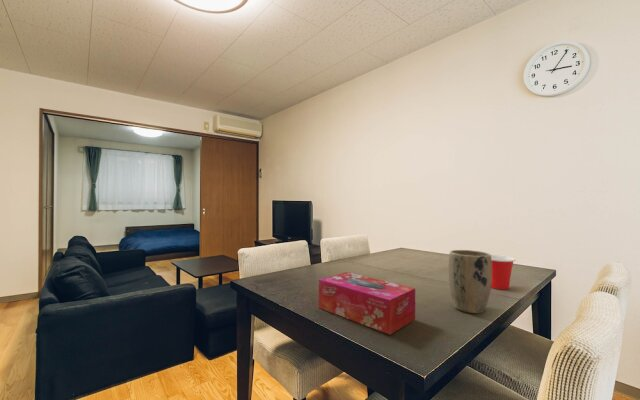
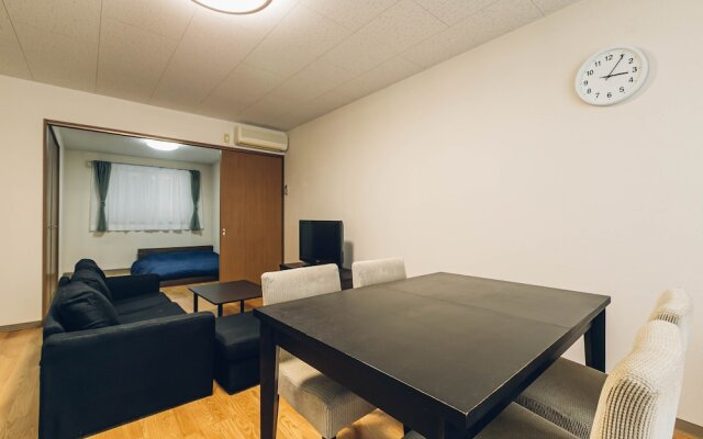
- plant pot [448,249,492,314]
- cup [491,254,517,290]
- tissue box [318,271,416,336]
